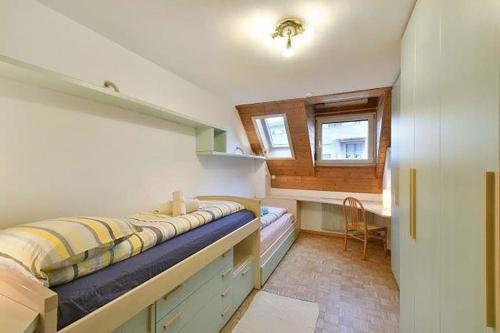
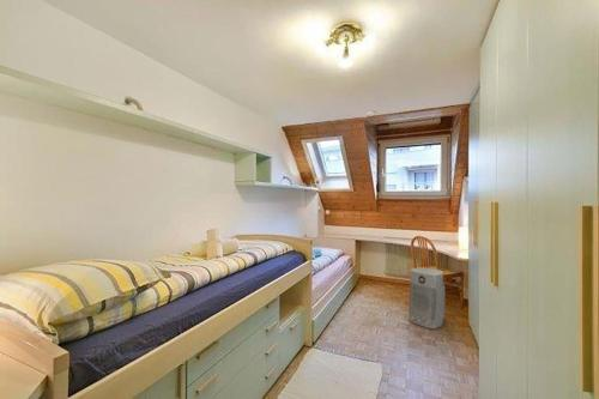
+ air purifier [407,266,446,331]
